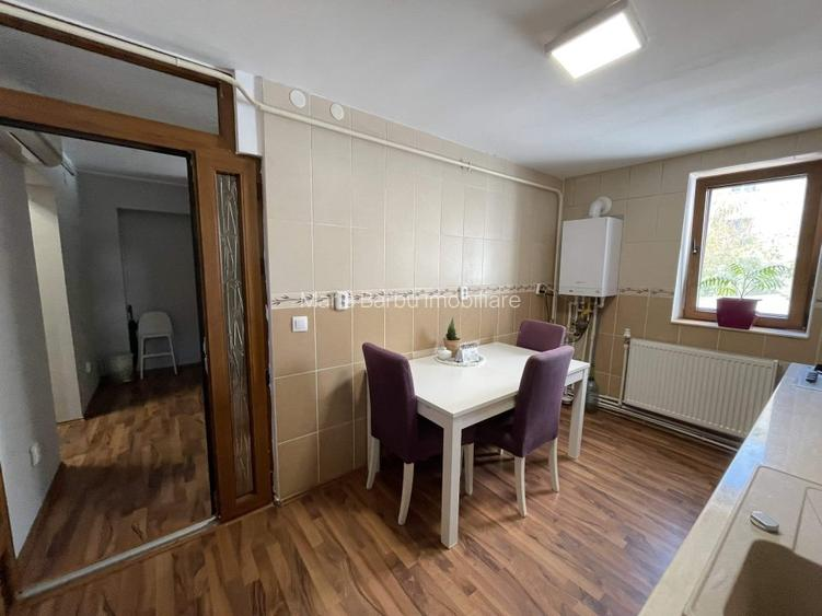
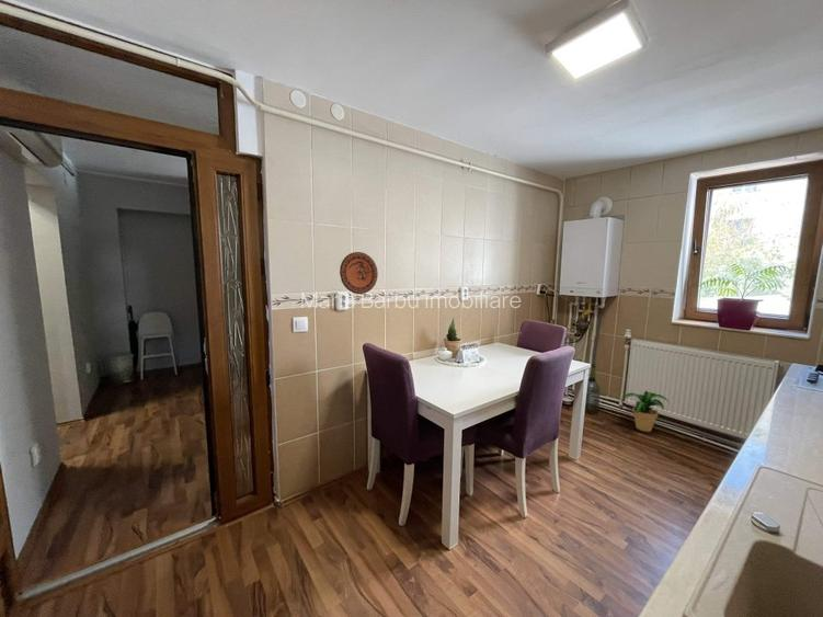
+ decorative plate [339,251,379,295]
+ potted plant [620,390,673,433]
